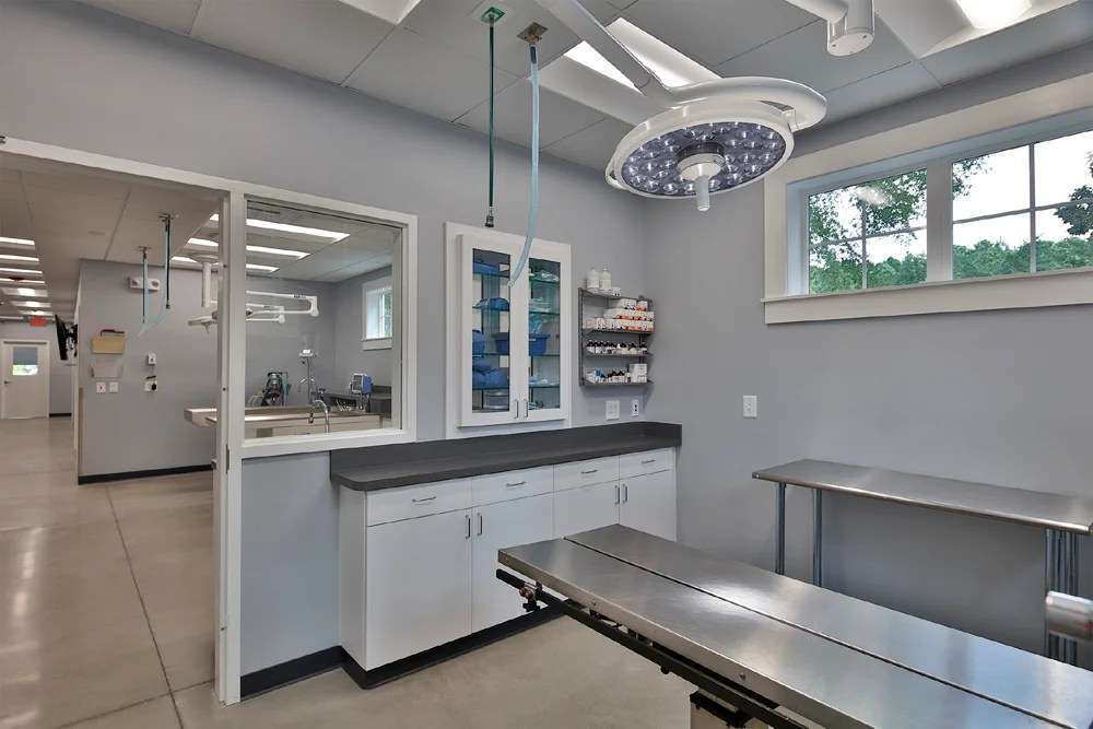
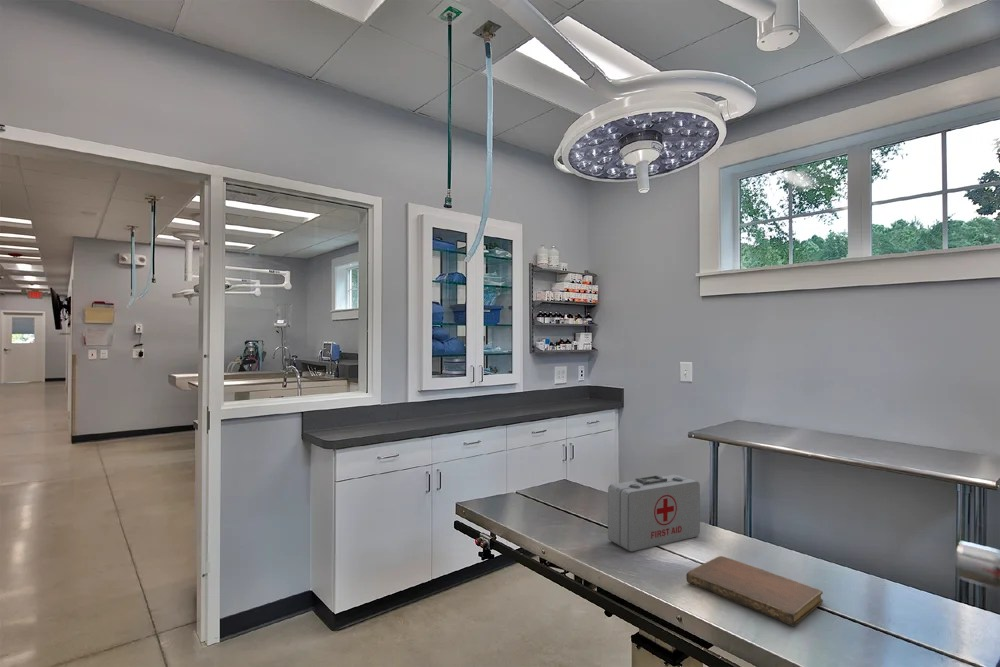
+ first-aid kit [607,474,701,553]
+ notebook [685,555,824,626]
